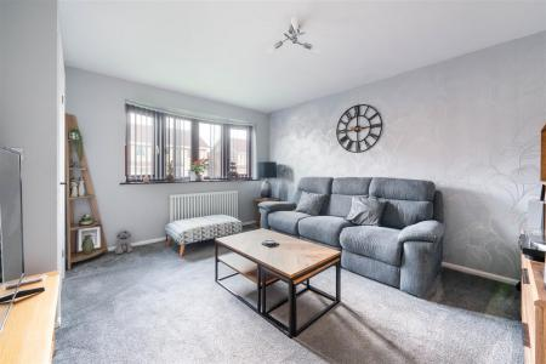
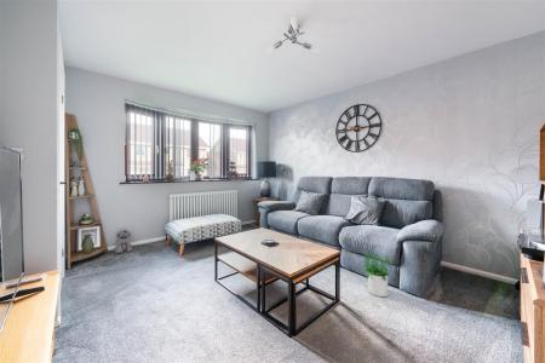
+ potted plant [360,250,392,298]
